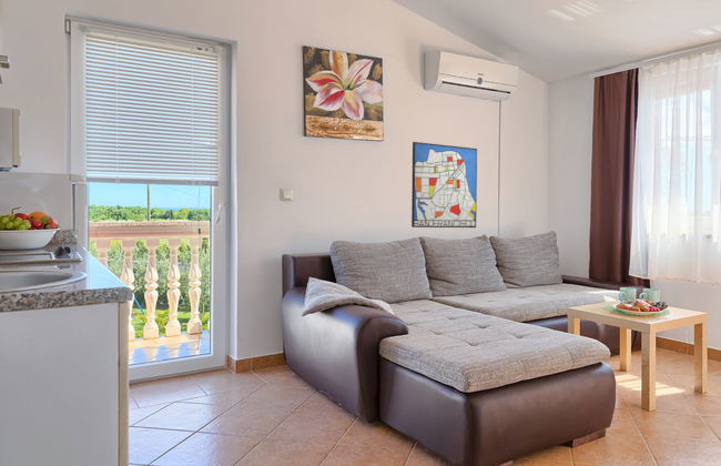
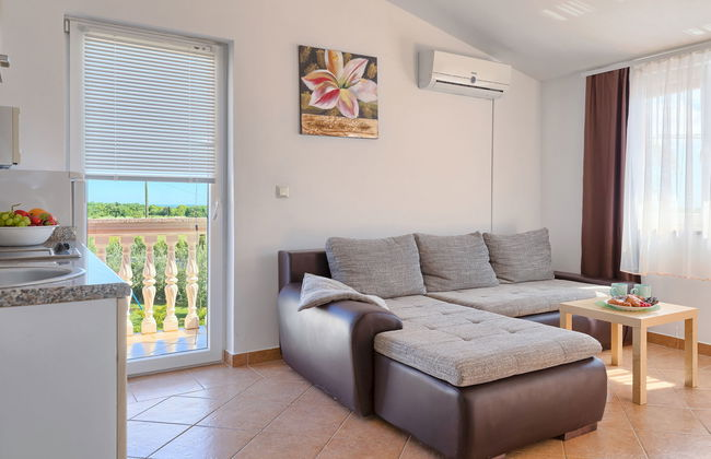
- wall art [410,141,478,229]
